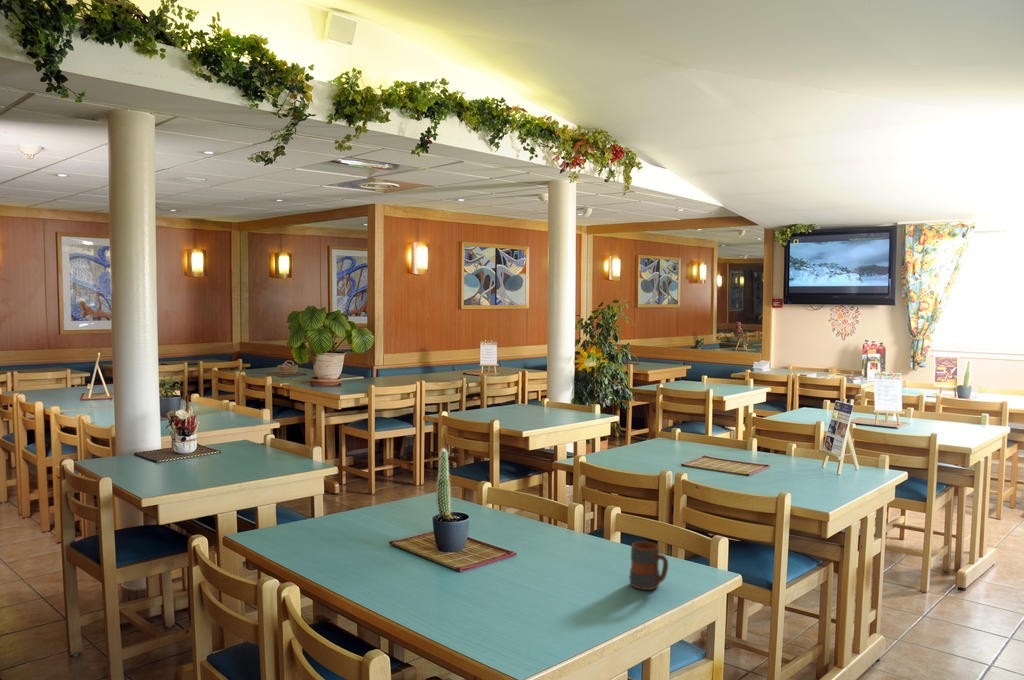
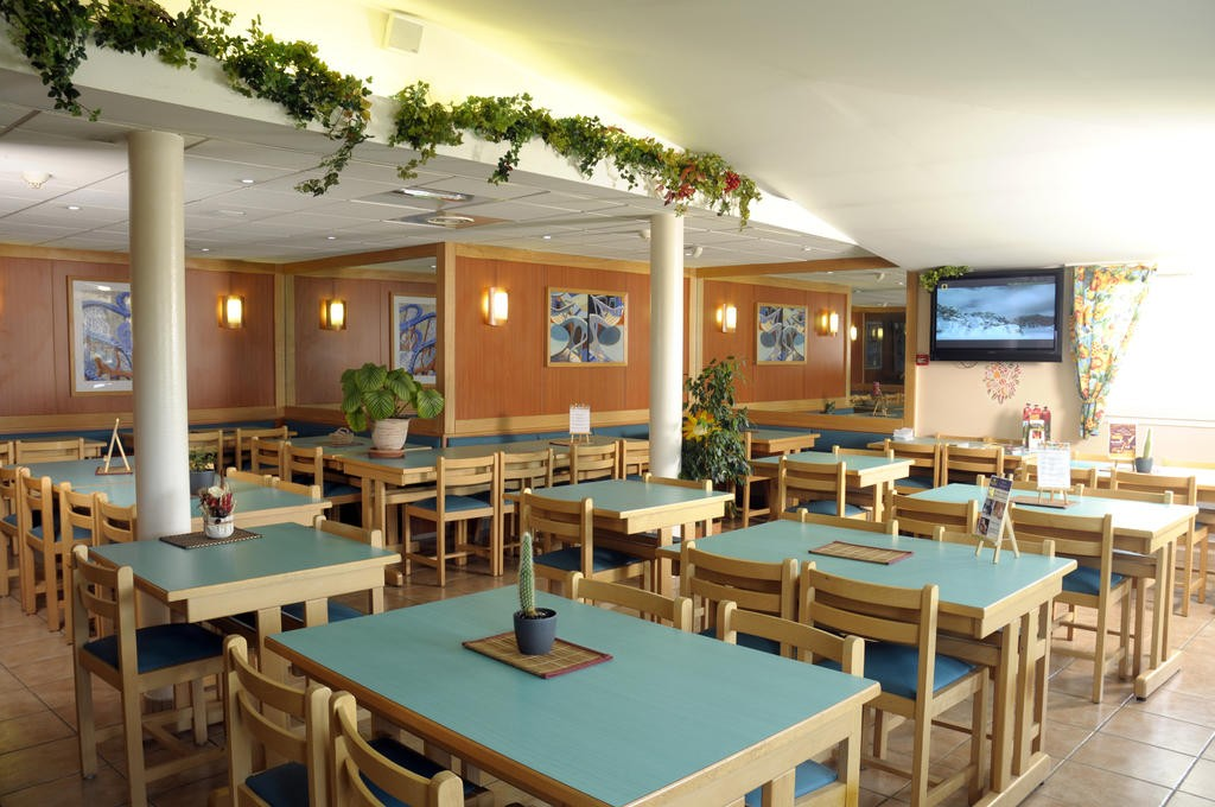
- mug [629,541,669,591]
